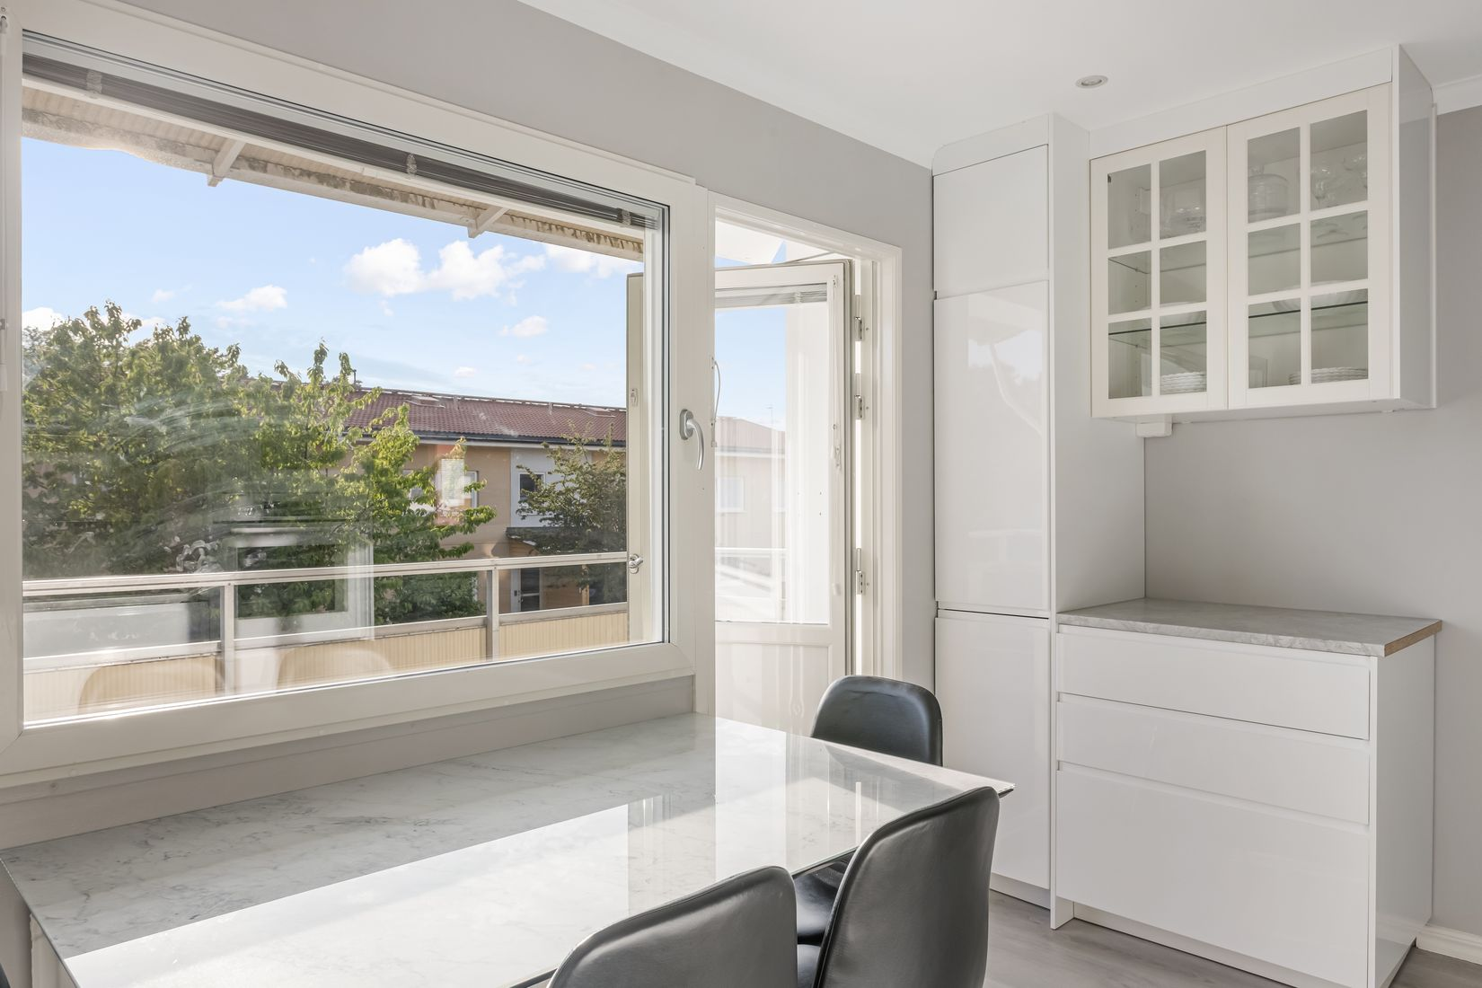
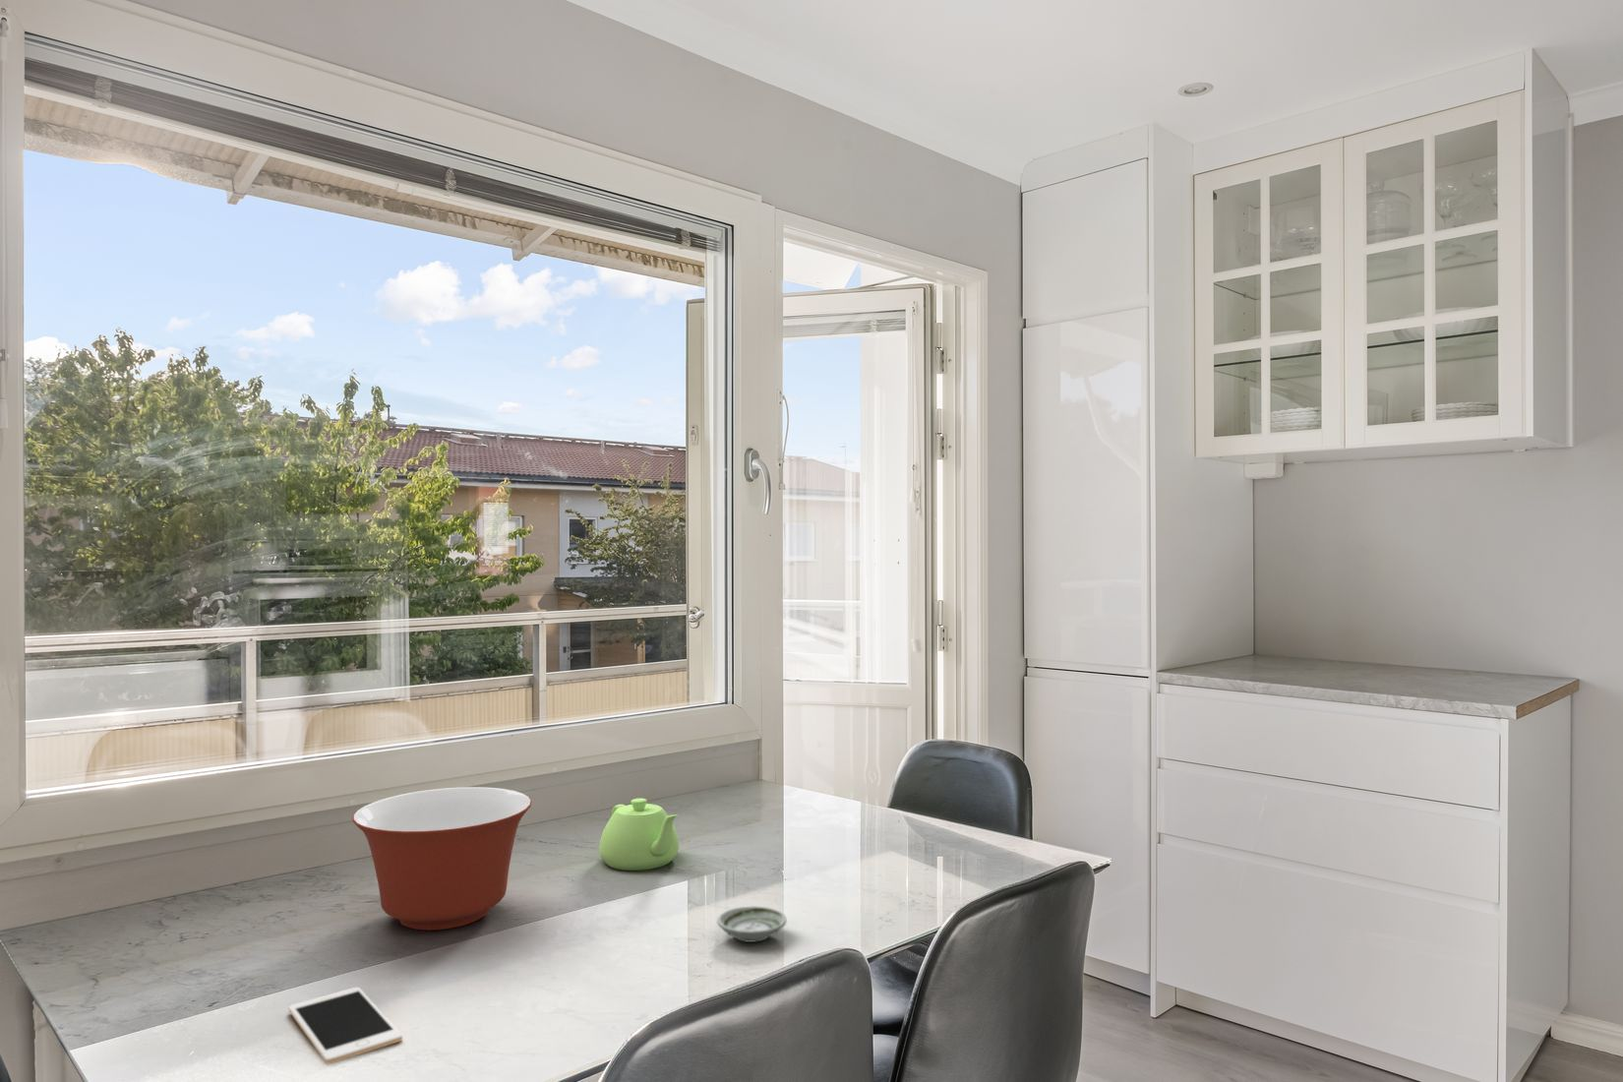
+ cell phone [287,987,403,1065]
+ saucer [716,904,787,943]
+ teapot [598,798,680,872]
+ mixing bowl [351,786,533,931]
